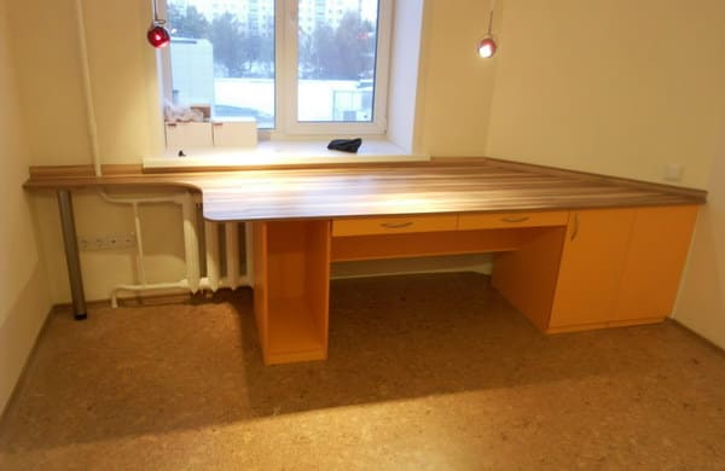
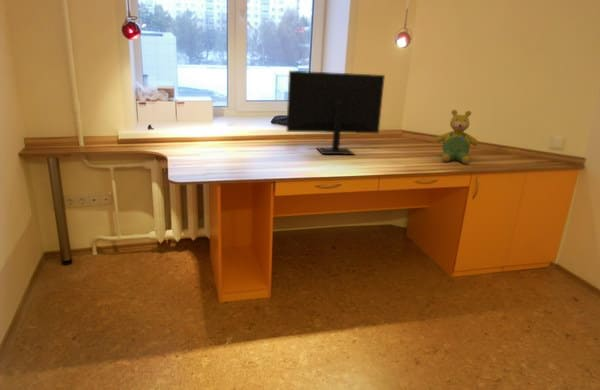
+ teddy bear [435,109,479,164]
+ monitor [285,70,386,156]
